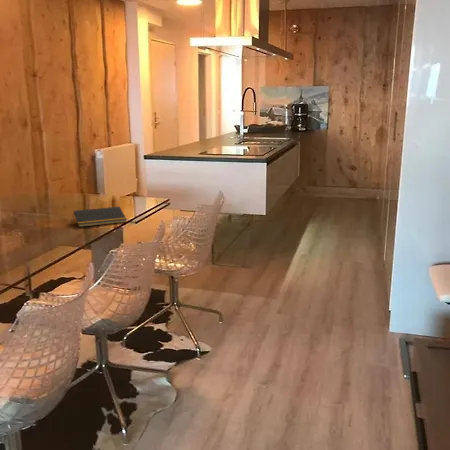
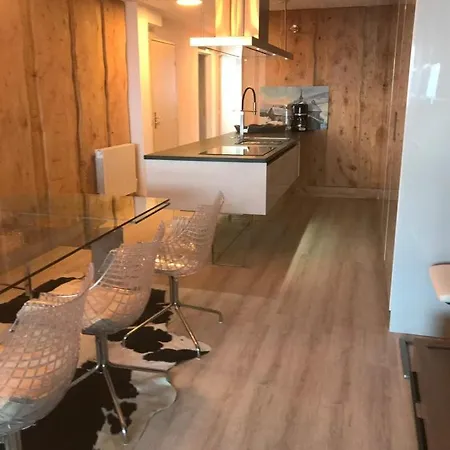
- notepad [72,206,128,228]
